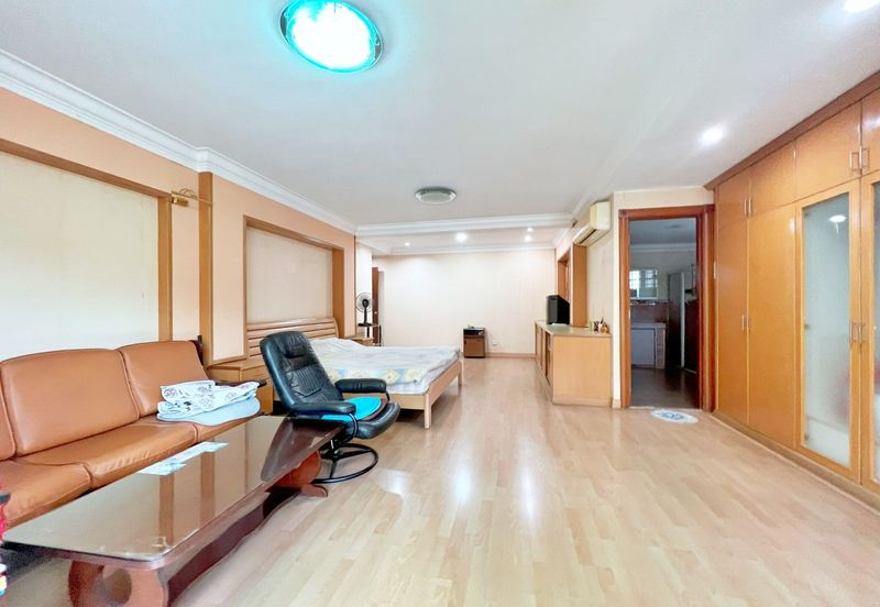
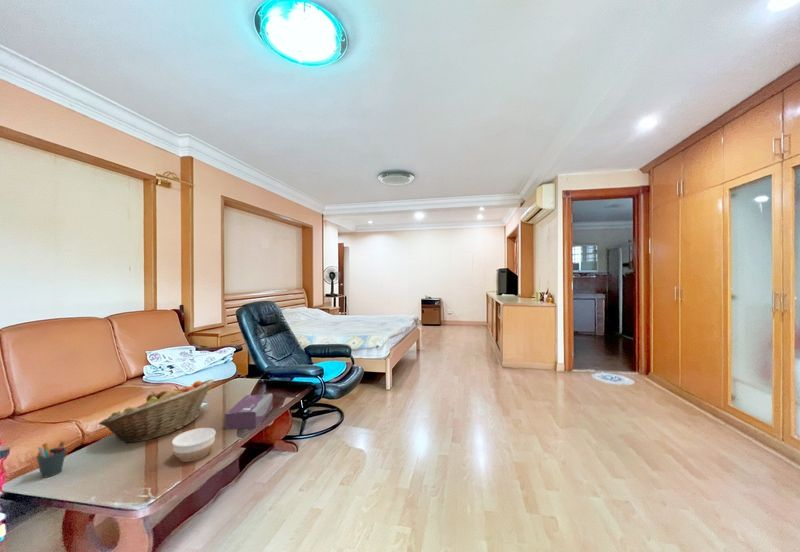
+ fruit basket [98,378,215,445]
+ bowl [171,427,217,463]
+ pen holder [36,440,67,478]
+ tissue box [224,393,274,430]
